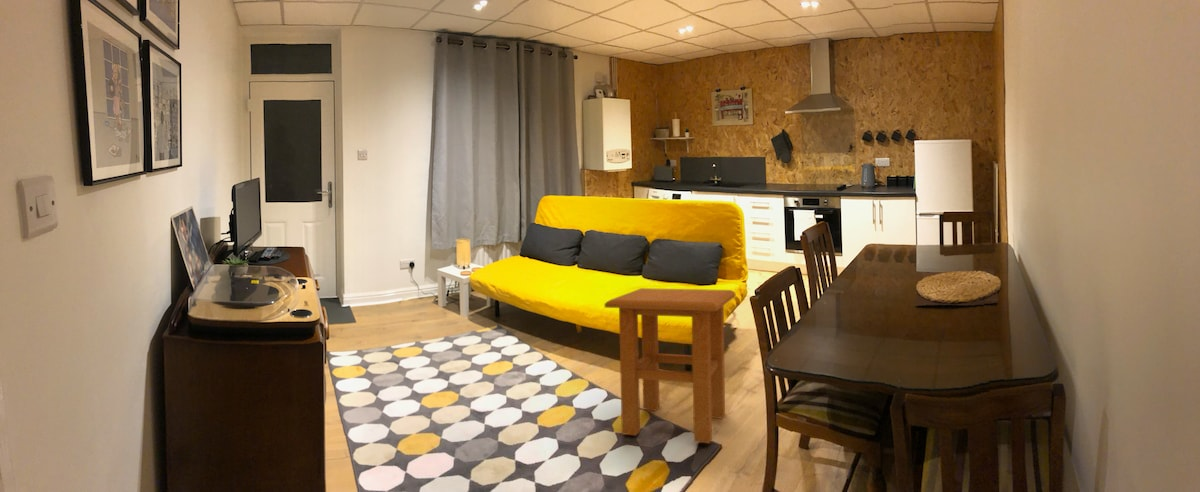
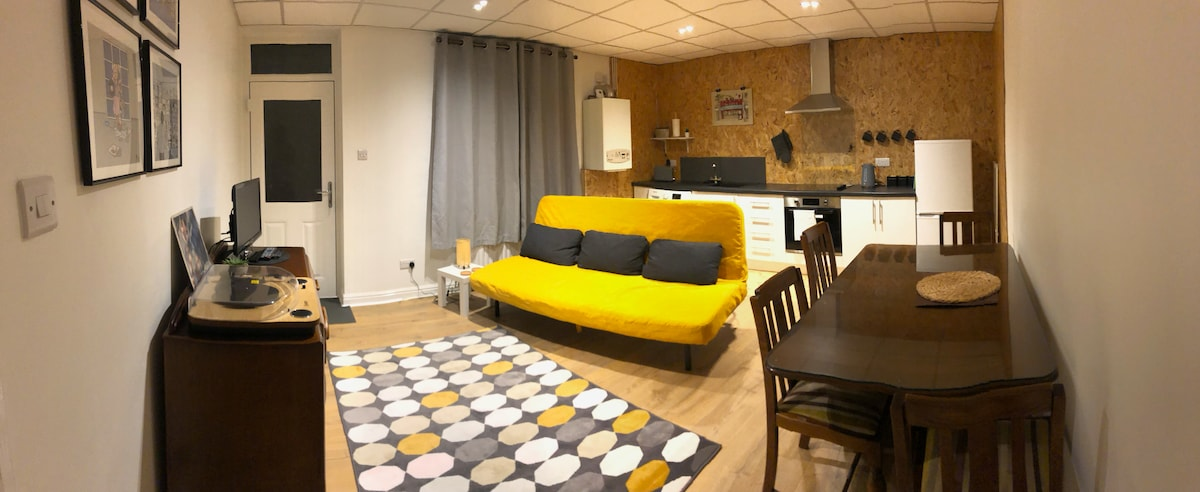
- side table [604,287,736,444]
